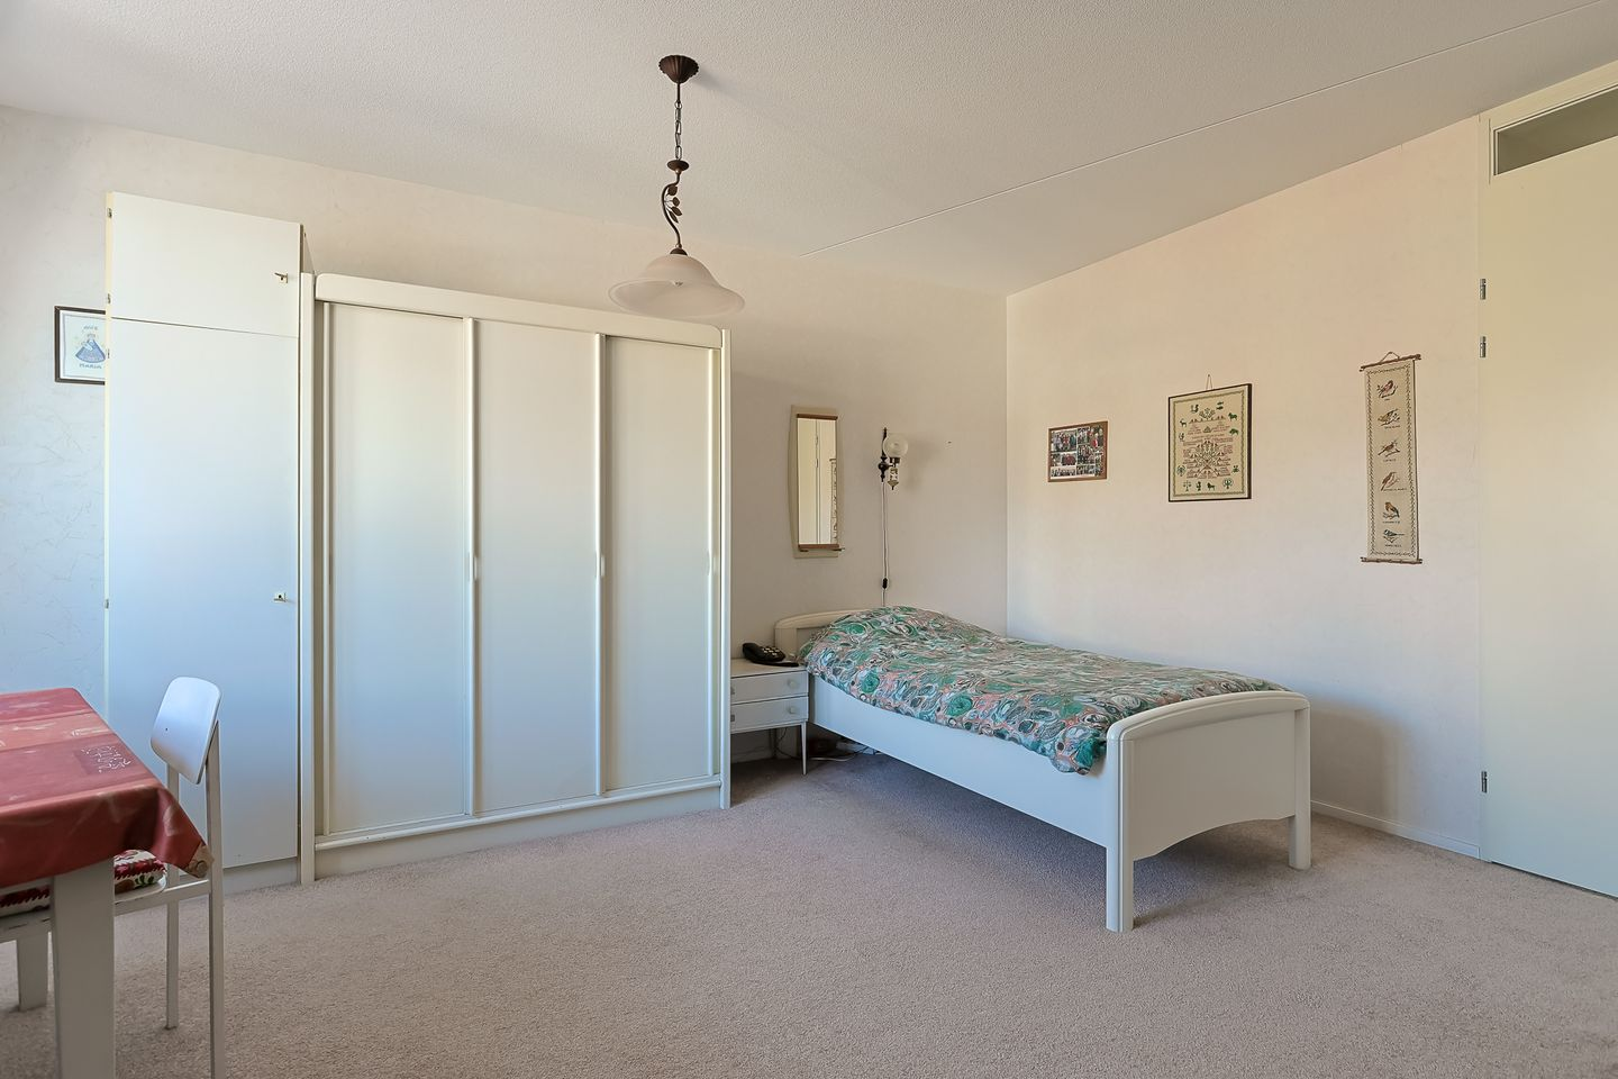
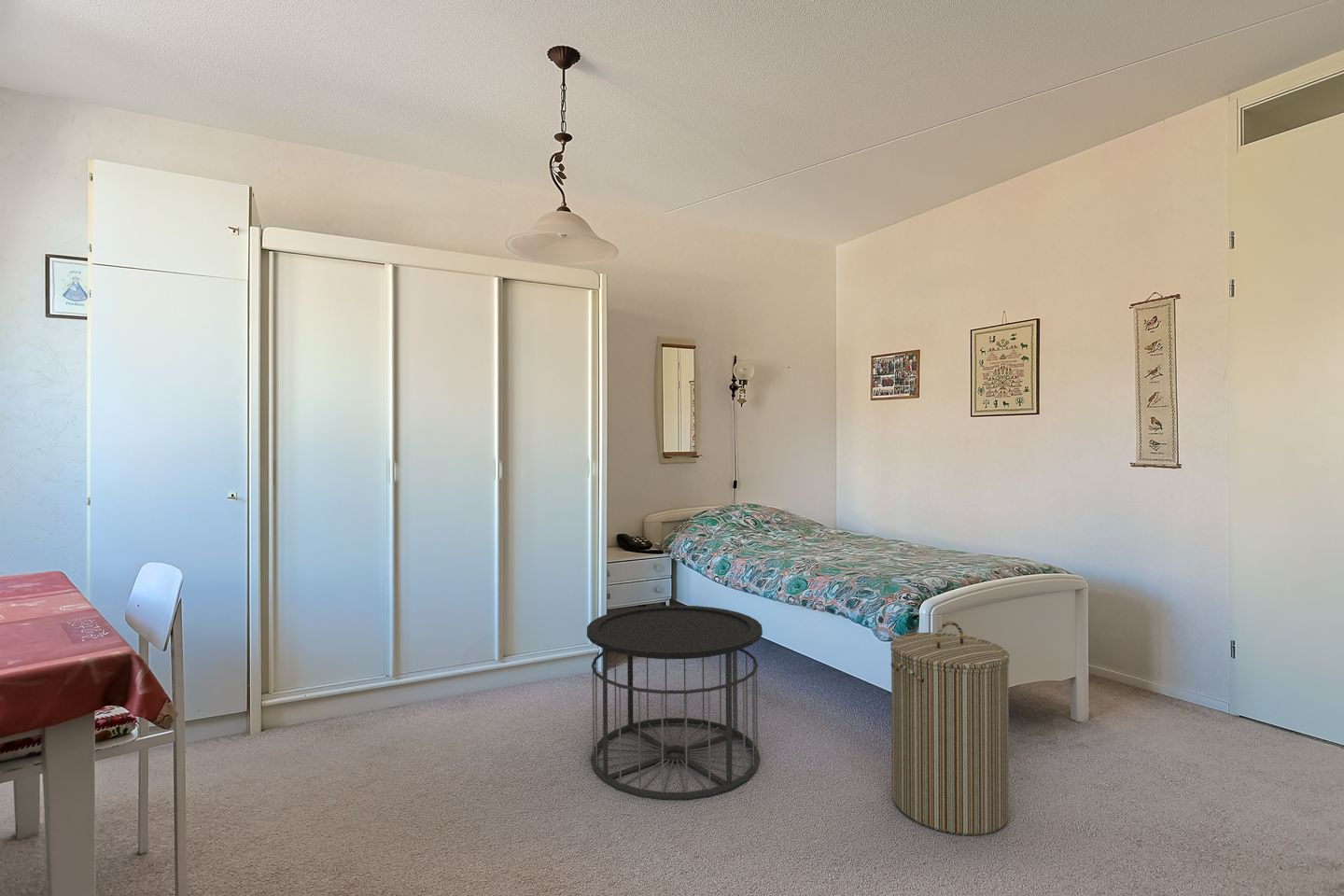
+ laundry hamper [889,621,1010,836]
+ side table [586,605,763,801]
